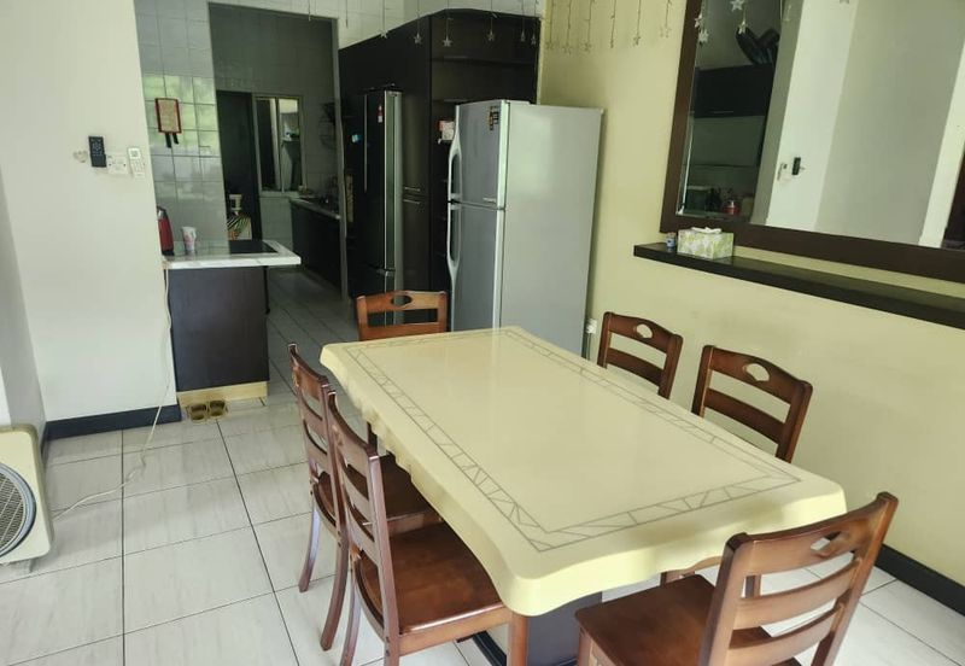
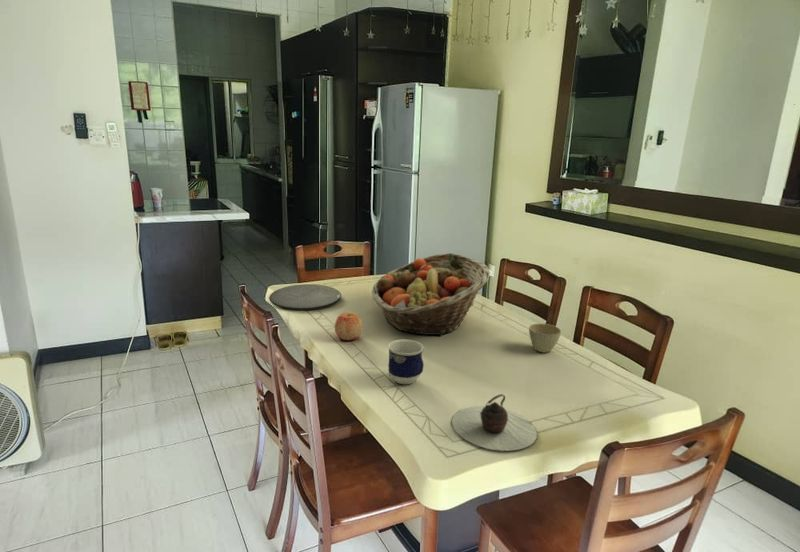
+ plate [268,283,342,311]
+ fruit basket [371,252,491,336]
+ cup [387,338,425,385]
+ teapot [451,393,538,452]
+ apple [334,311,364,341]
+ flower pot [528,323,562,353]
